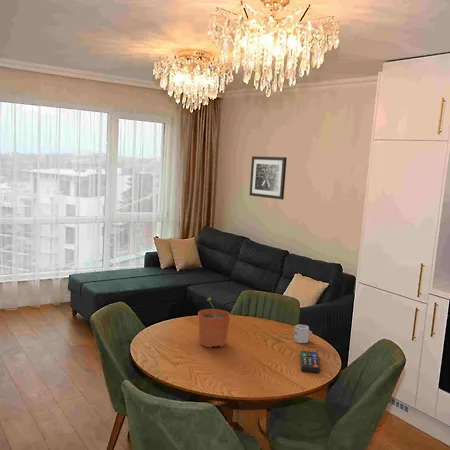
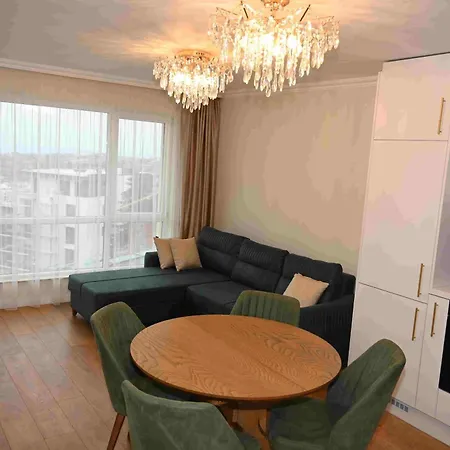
- plant pot [197,297,232,349]
- wall art [249,155,288,201]
- cup [293,323,313,344]
- remote control [299,350,321,373]
